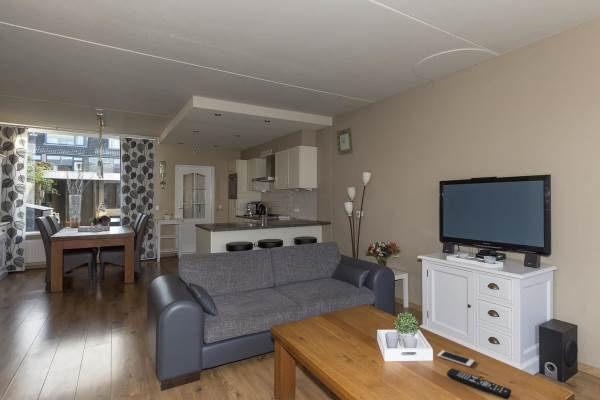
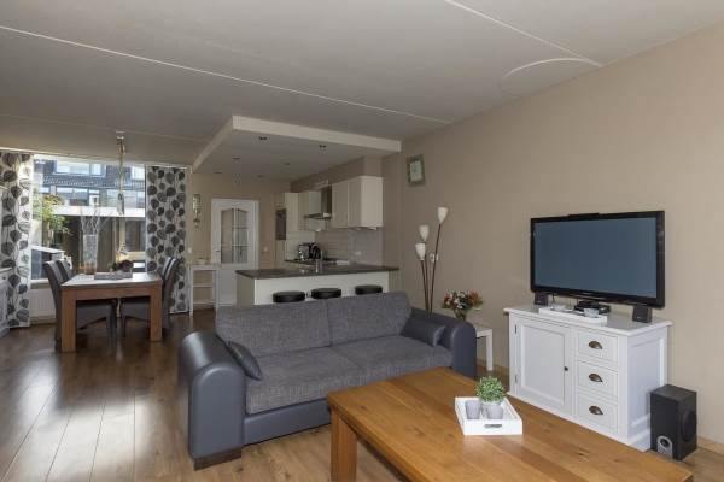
- cell phone [436,349,475,368]
- remote control [446,367,512,400]
